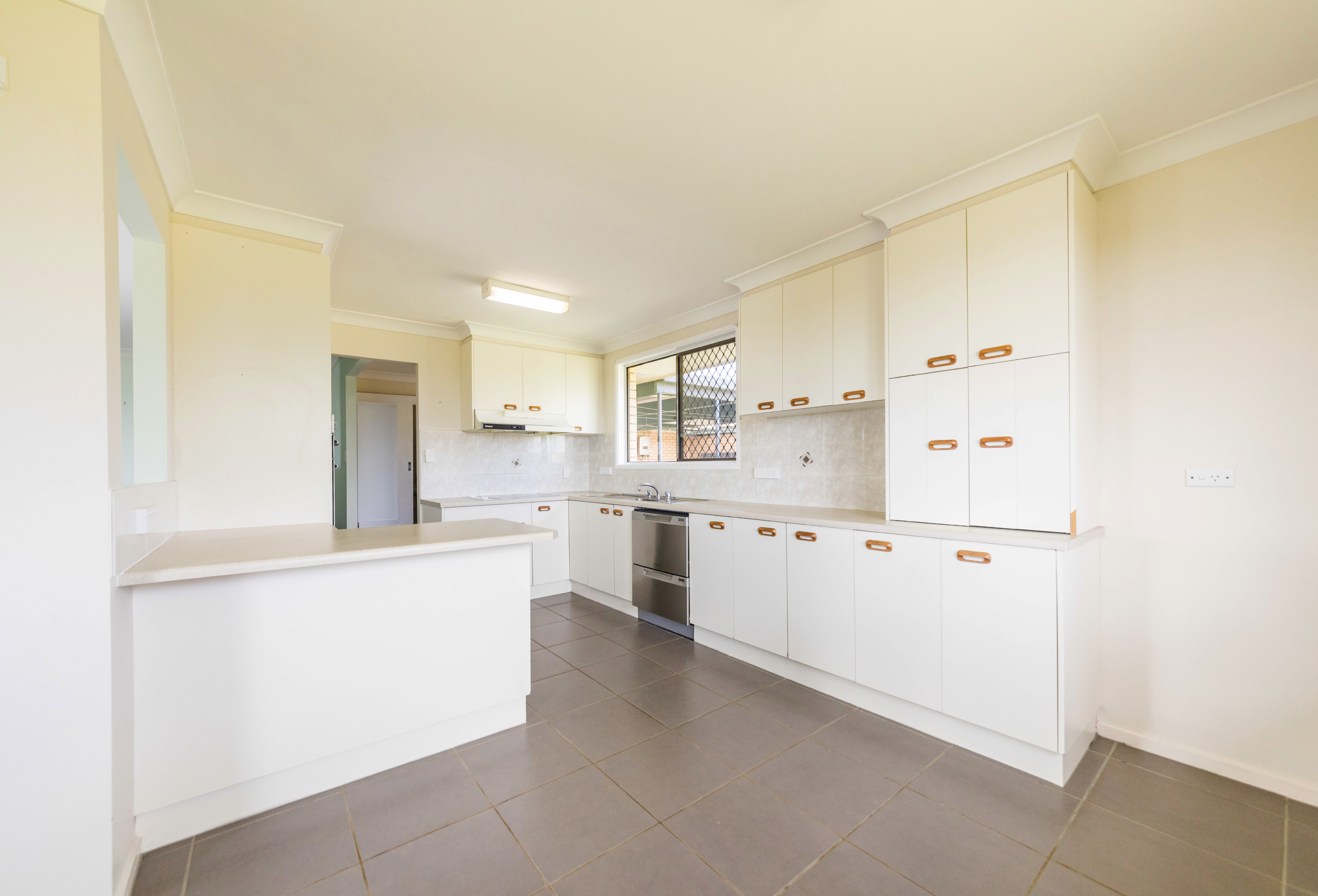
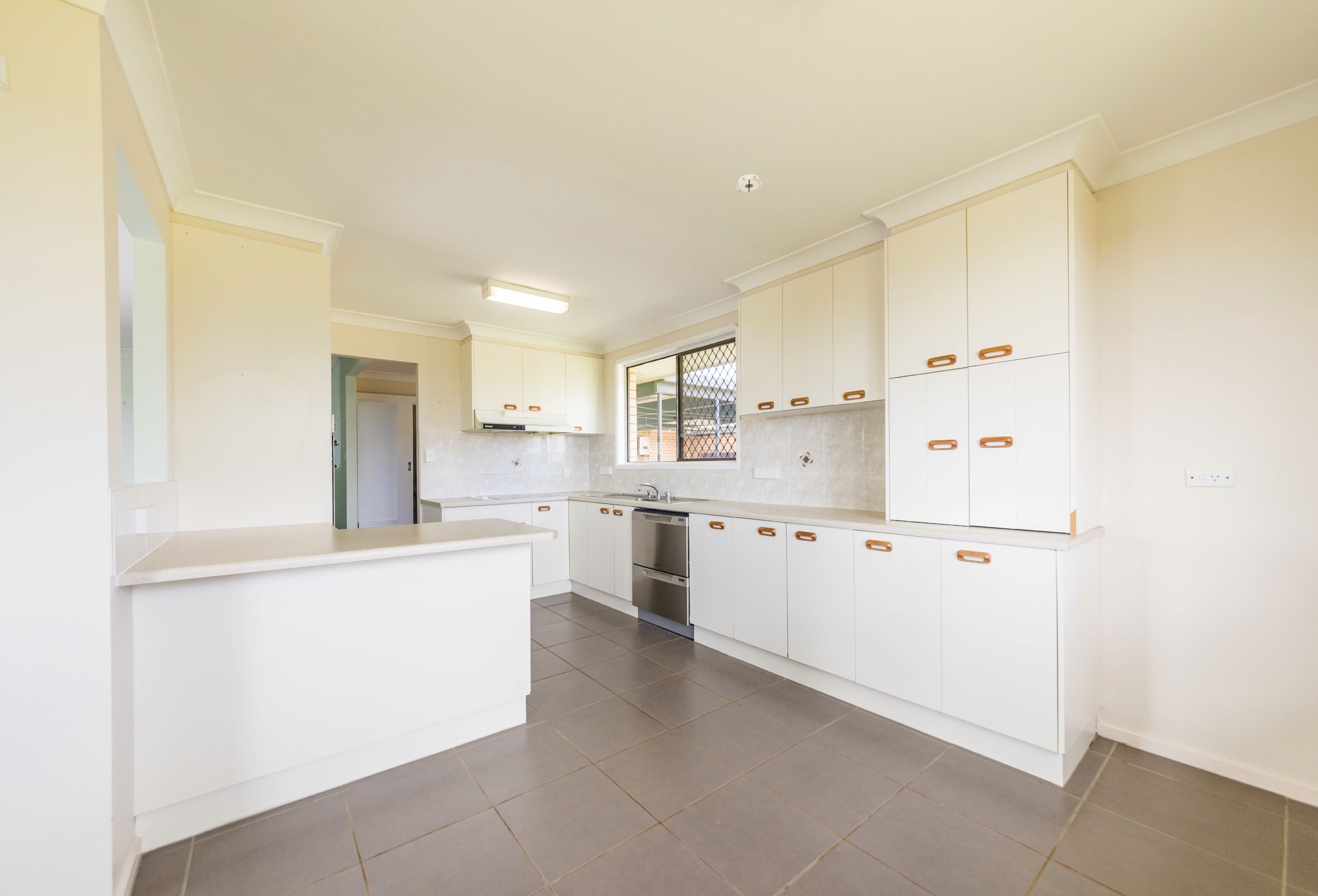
+ smoke detector [735,174,762,194]
